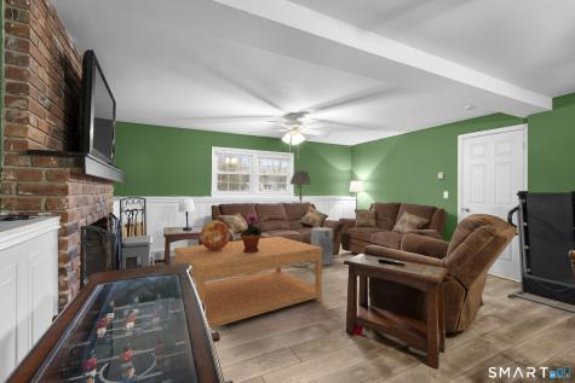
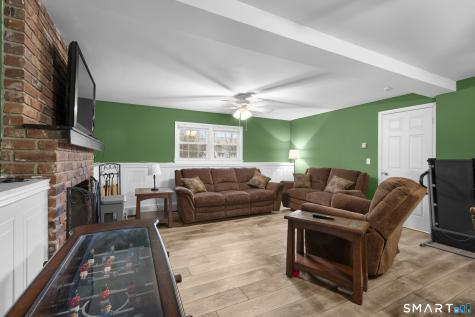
- air purifier [310,226,335,266]
- coffee table [173,236,323,329]
- potted plant [238,211,263,253]
- decorative sphere [199,220,231,250]
- floor lamp [289,169,312,268]
